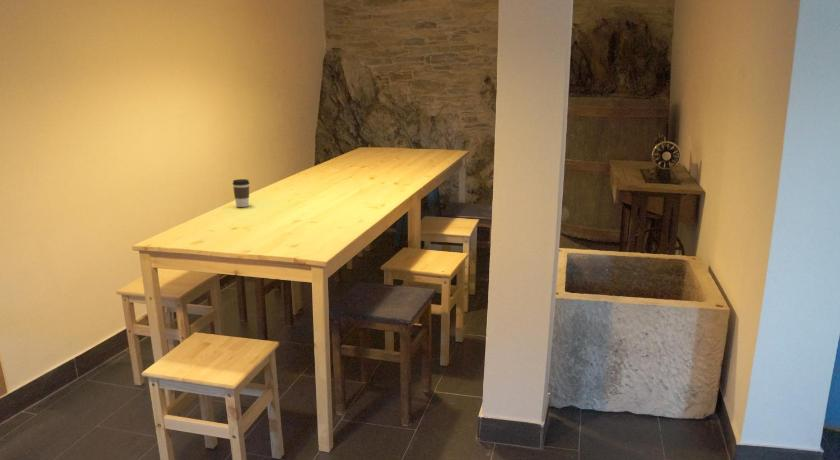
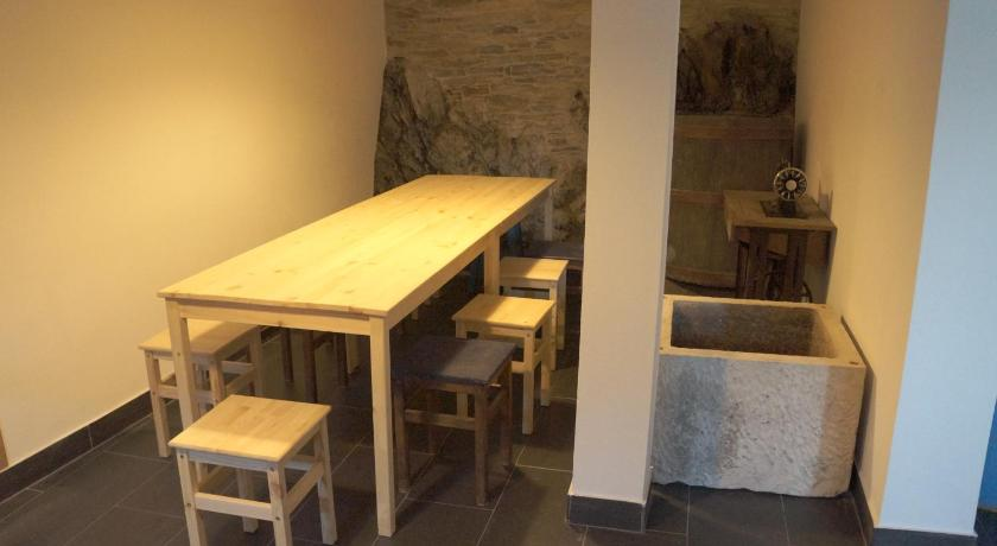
- coffee cup [232,178,251,208]
